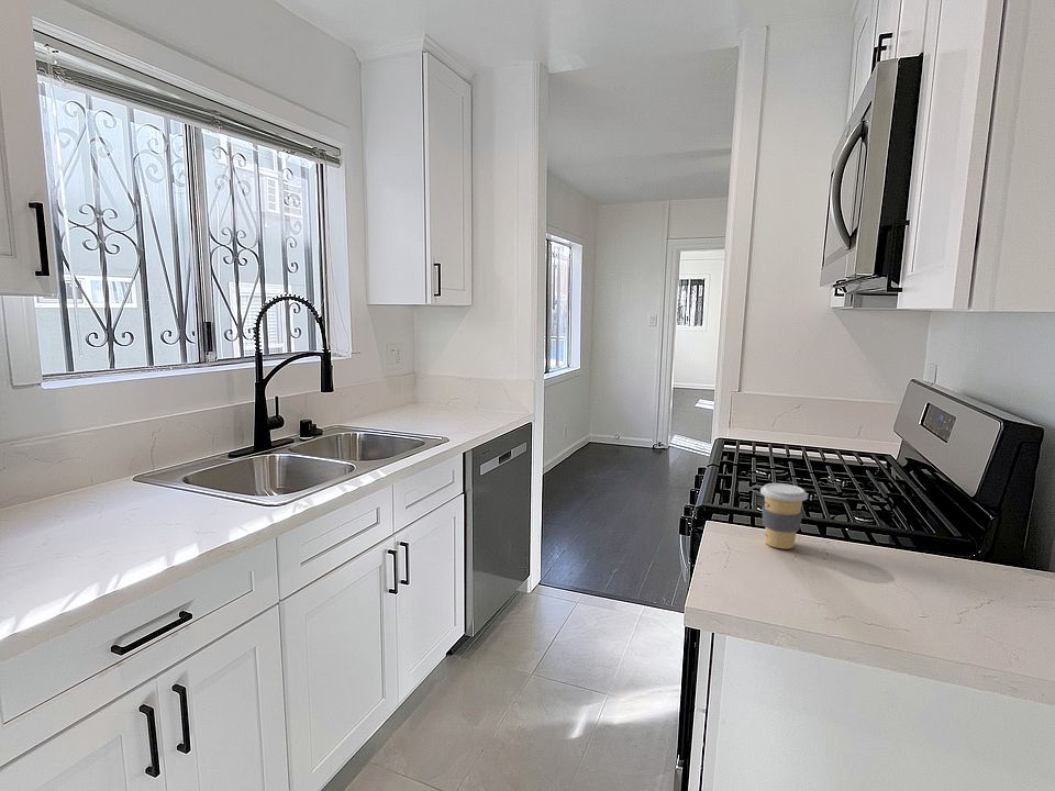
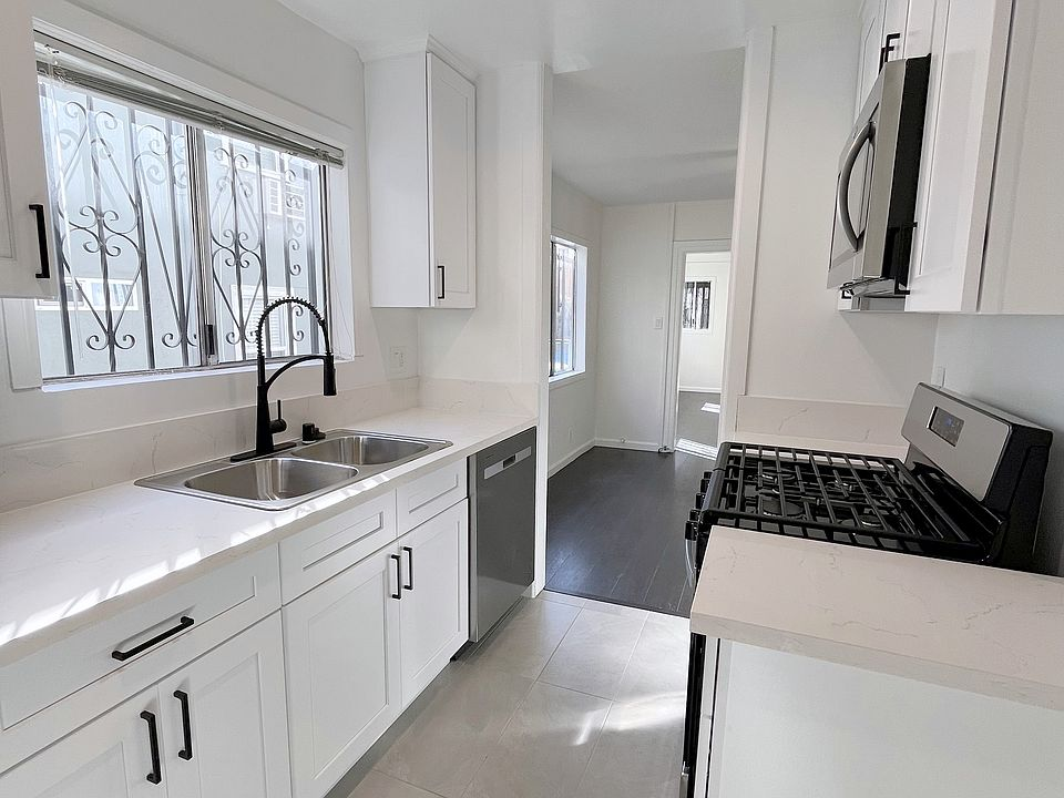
- coffee cup [759,482,809,549]
